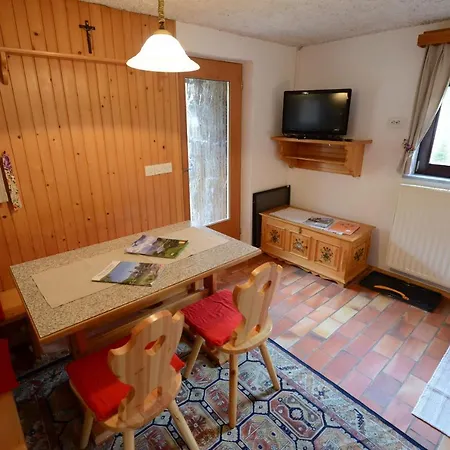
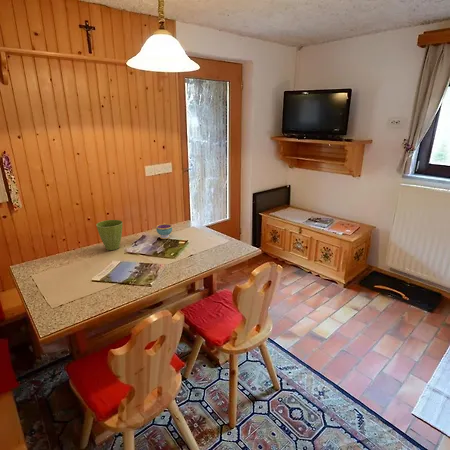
+ teacup [155,222,173,240]
+ flower pot [95,219,124,251]
